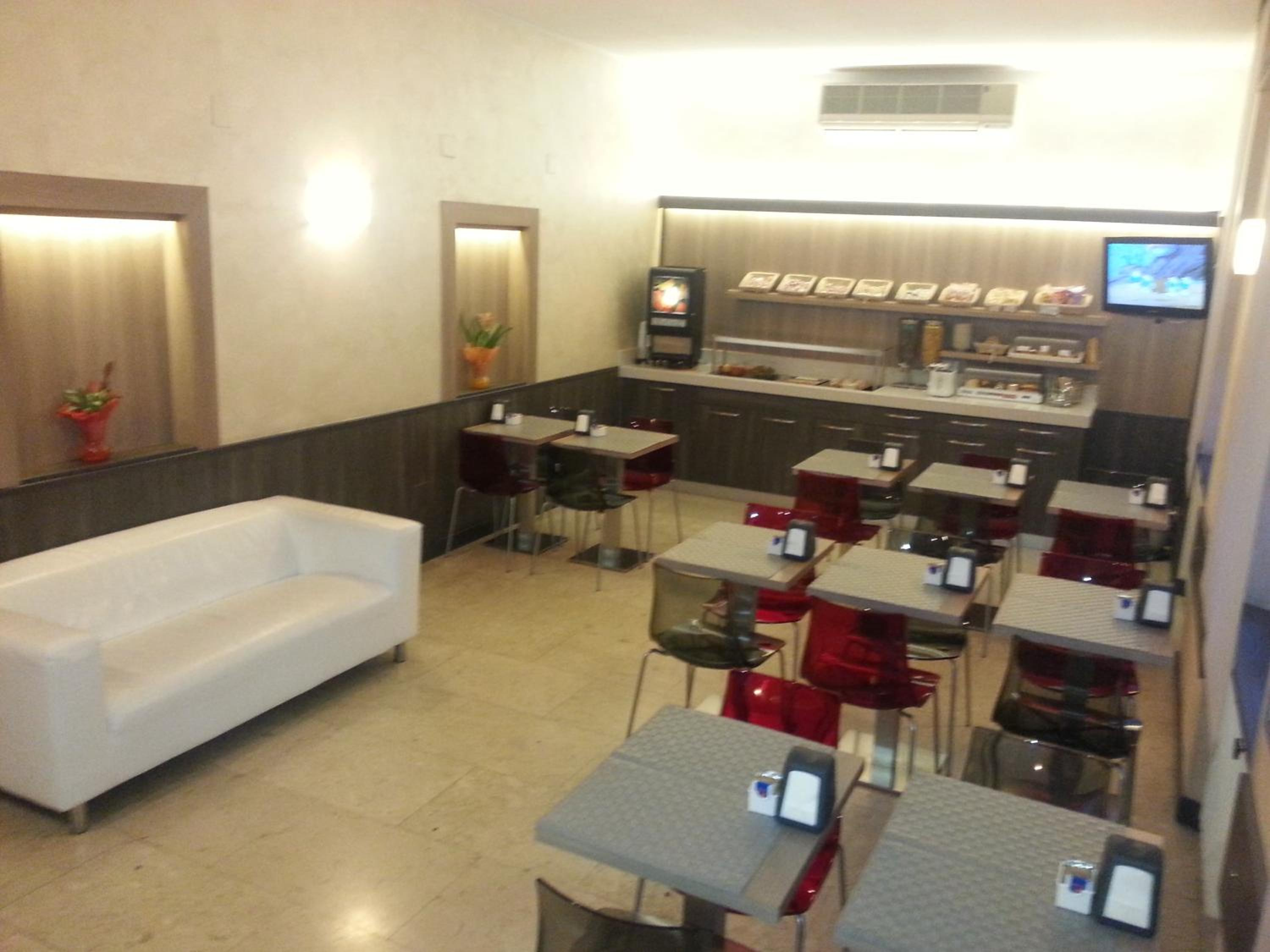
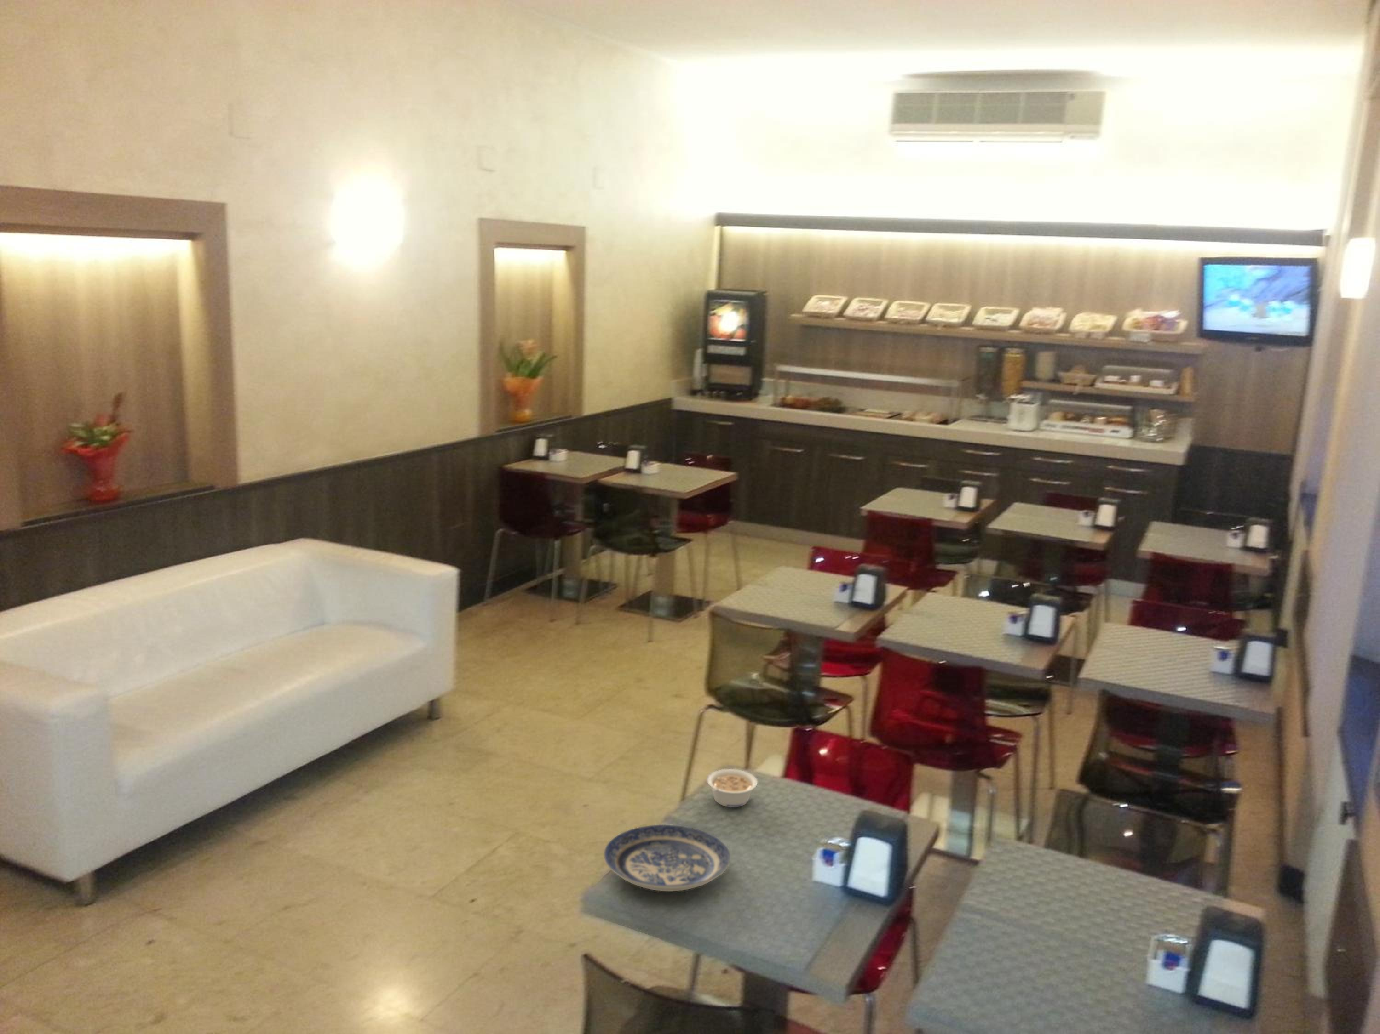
+ legume [706,768,758,807]
+ plate [603,824,731,892]
